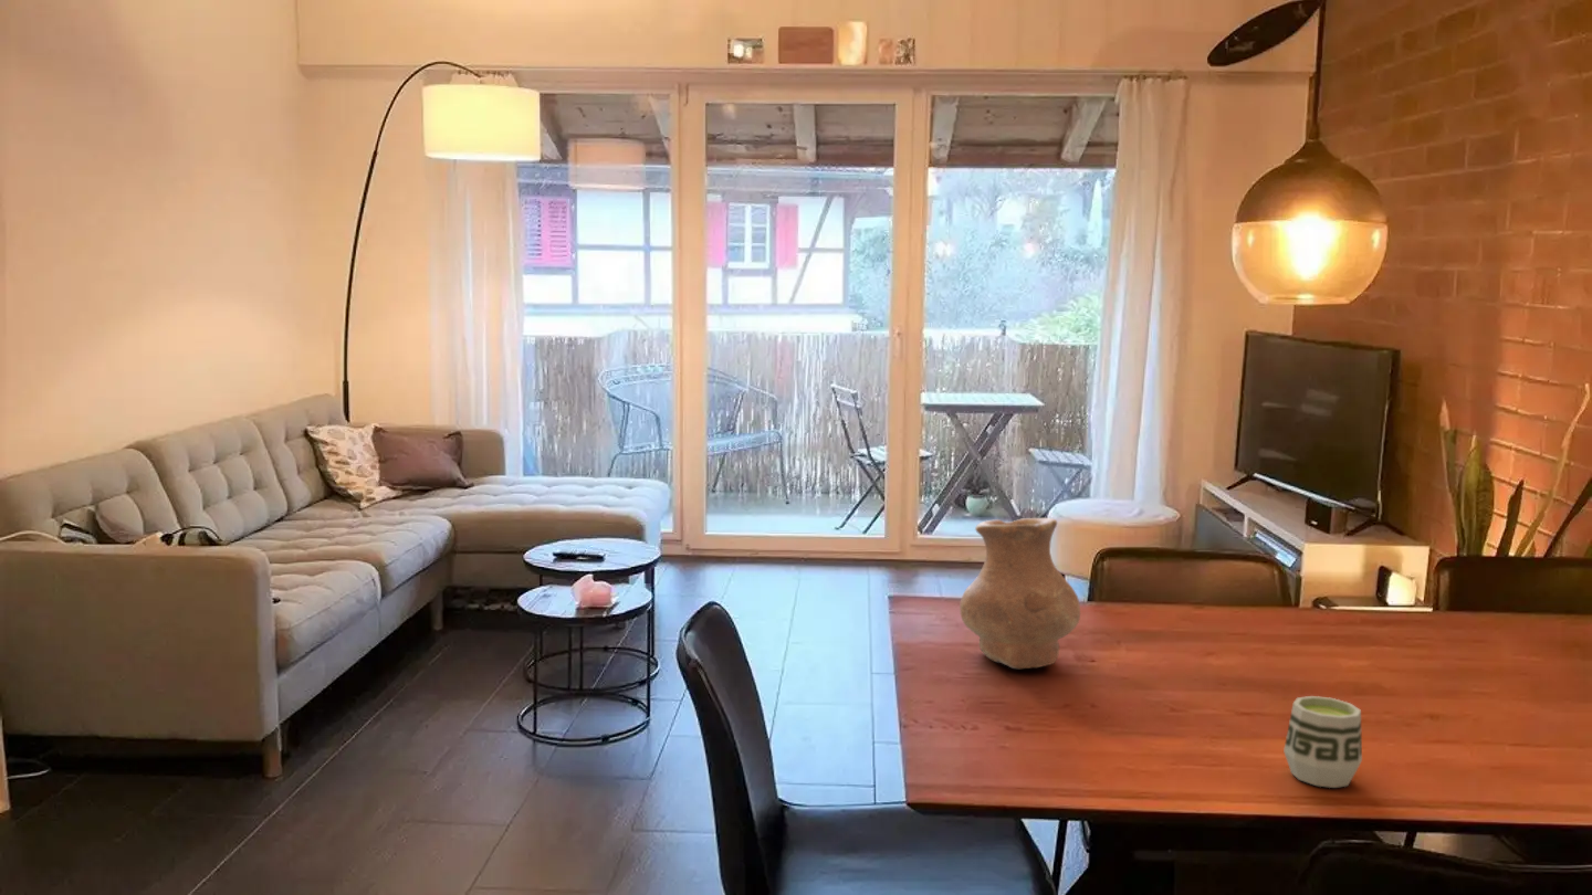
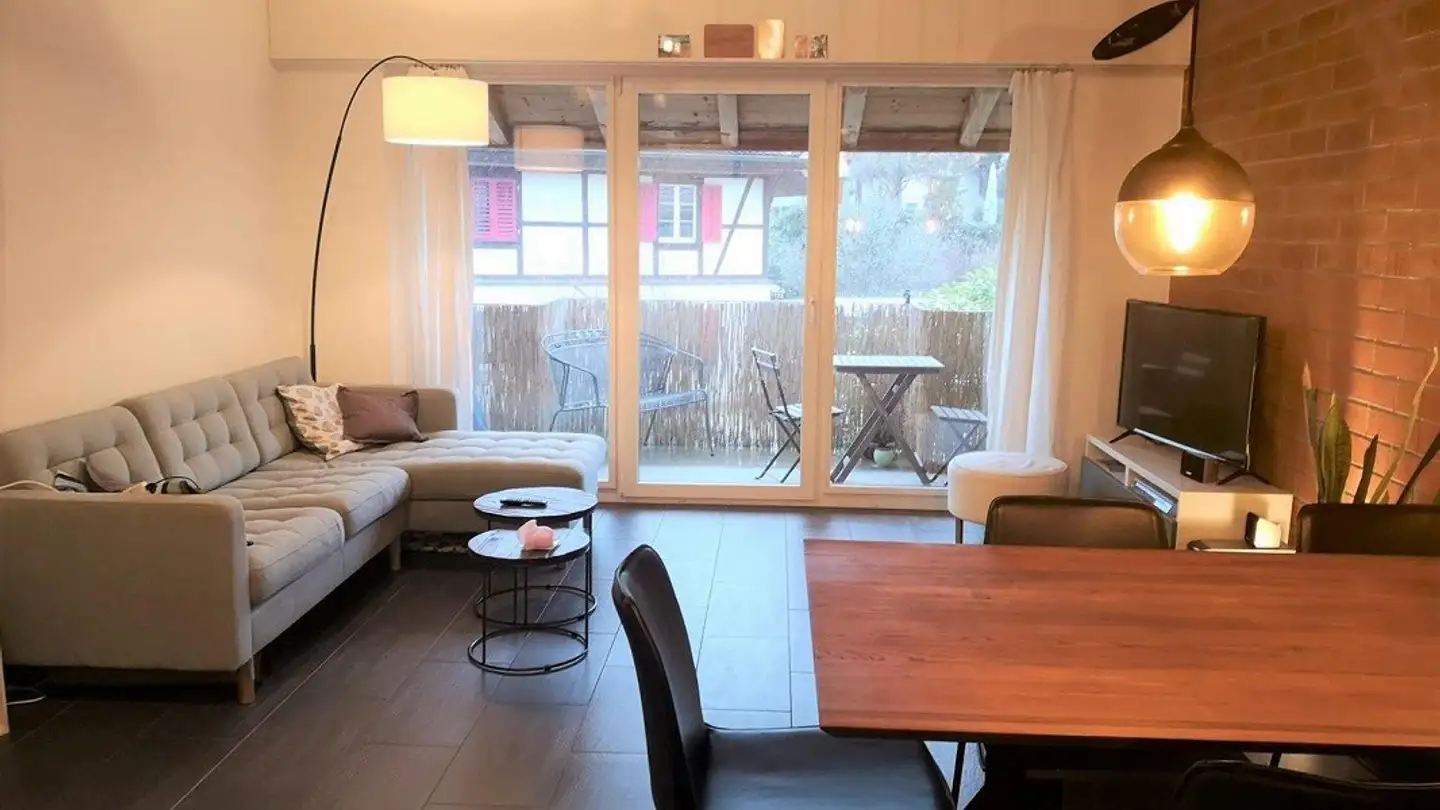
- cup [1282,695,1363,789]
- vase [959,517,1081,670]
